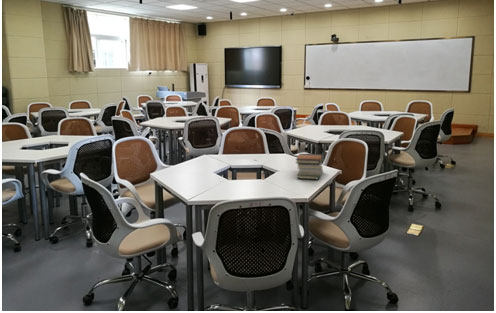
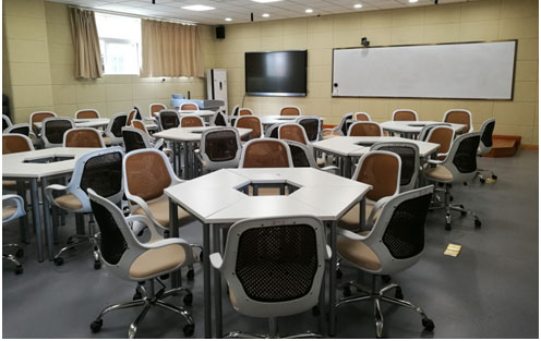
- book stack [295,153,324,181]
